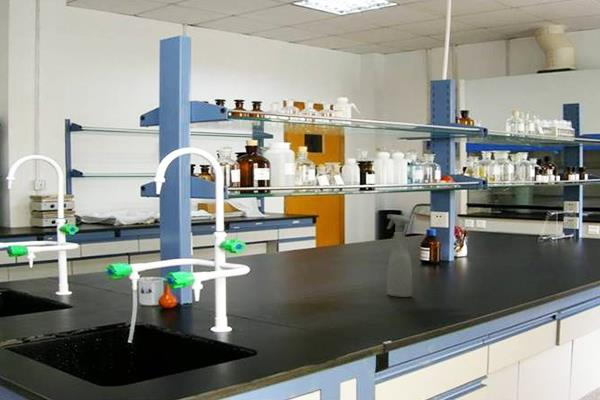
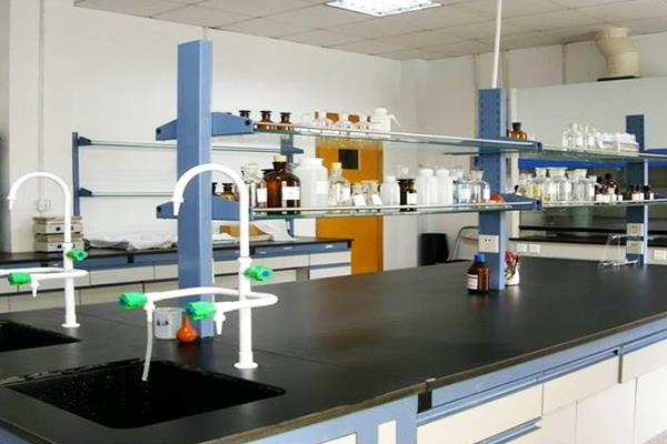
- spray bottle [386,214,413,298]
